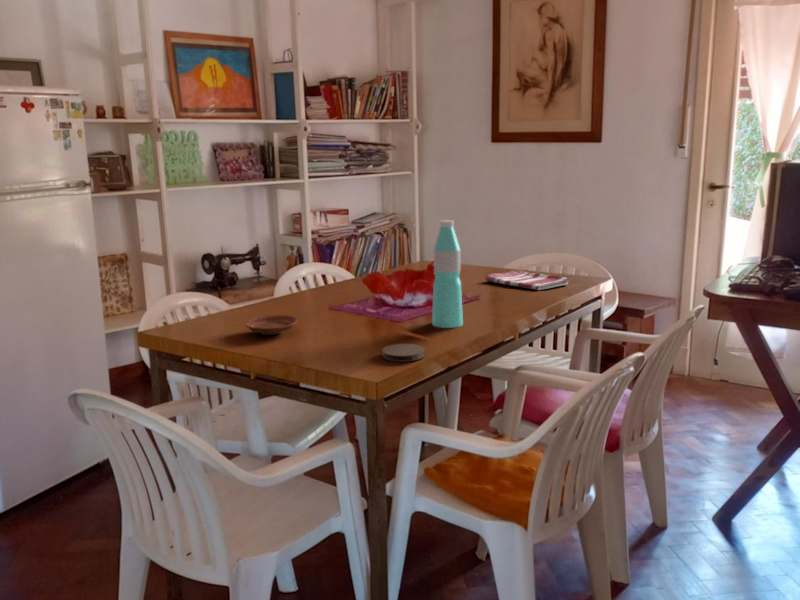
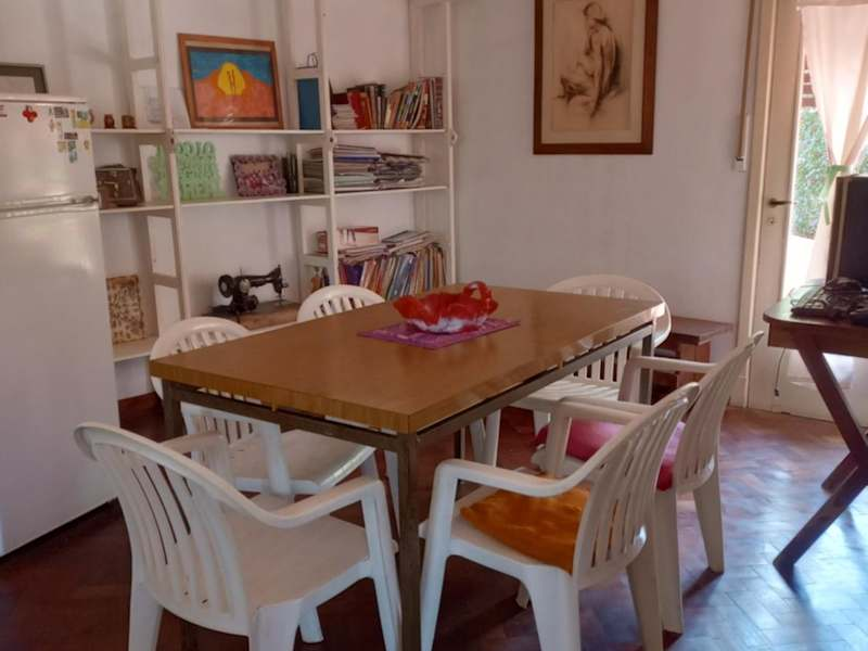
- dish towel [484,268,569,291]
- water bottle [431,219,464,329]
- plate [244,314,299,336]
- coaster [381,343,426,363]
